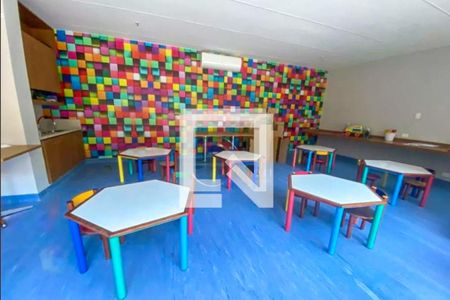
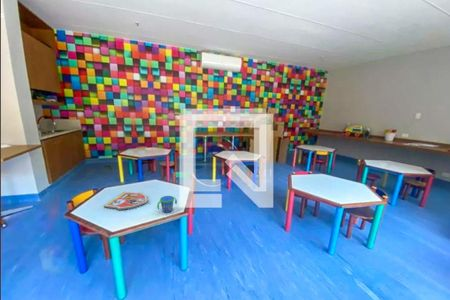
+ snack cup [156,195,178,213]
+ knob puzzle [103,191,148,211]
